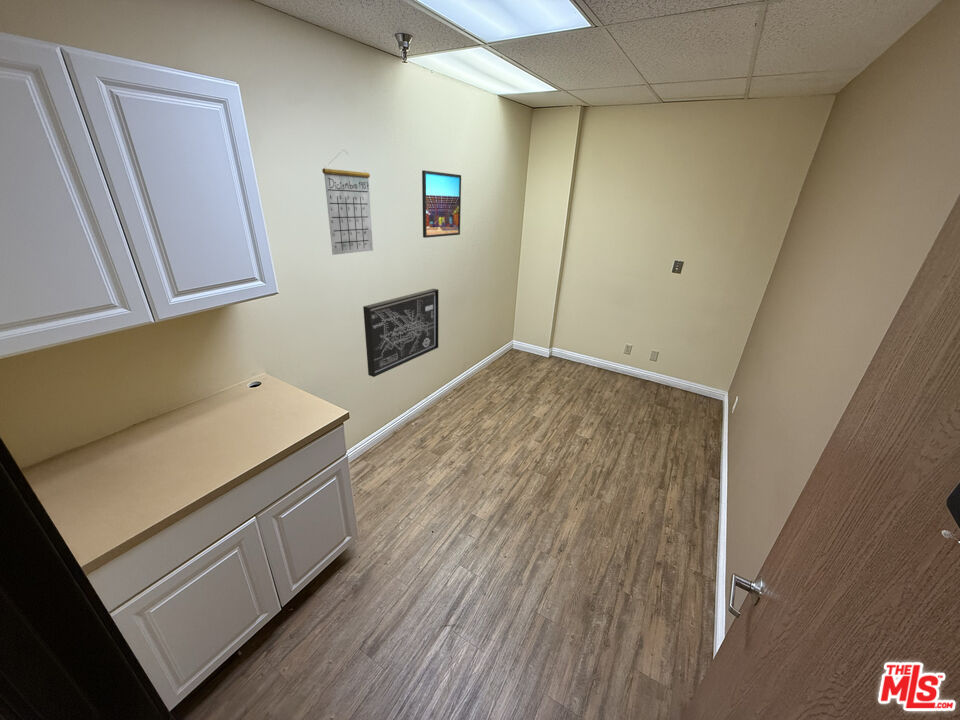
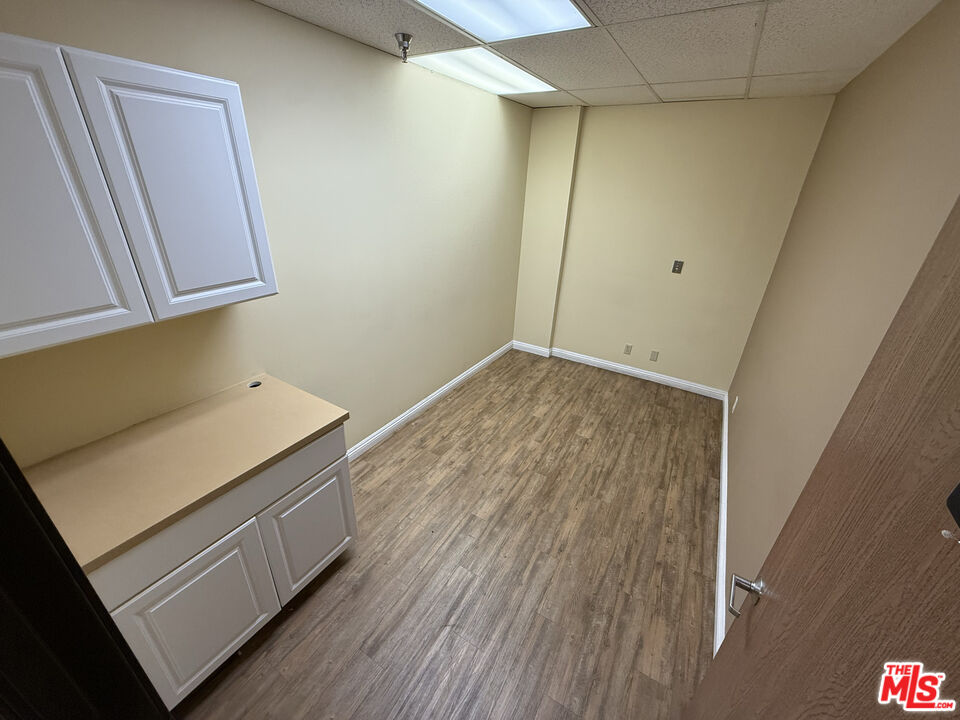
- calendar [321,149,374,256]
- wall art [362,288,439,378]
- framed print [421,169,462,239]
